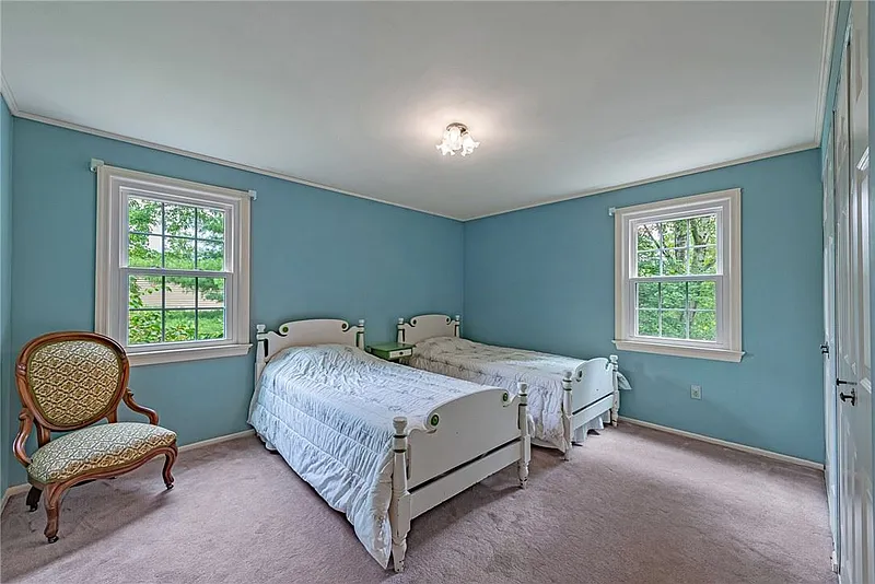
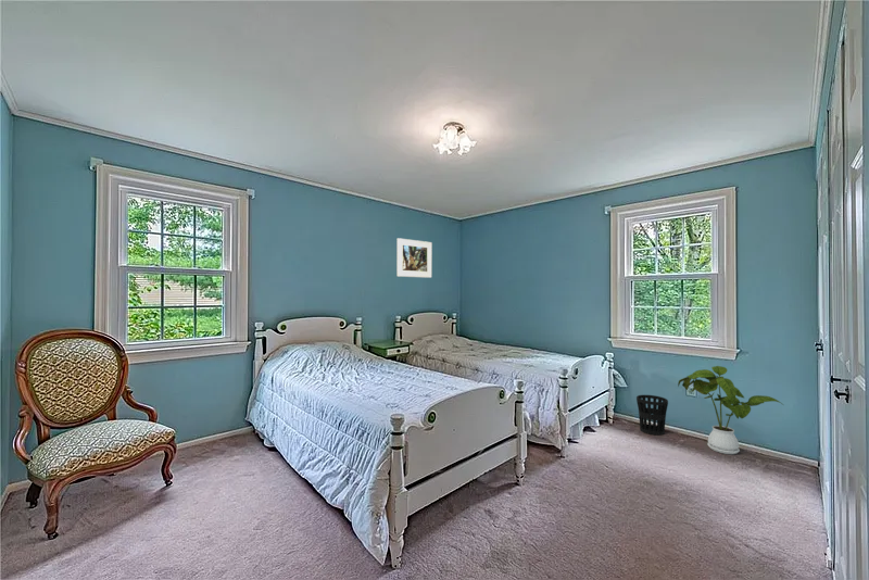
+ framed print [395,237,432,279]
+ house plant [677,365,783,455]
+ wastebasket [635,394,669,437]
